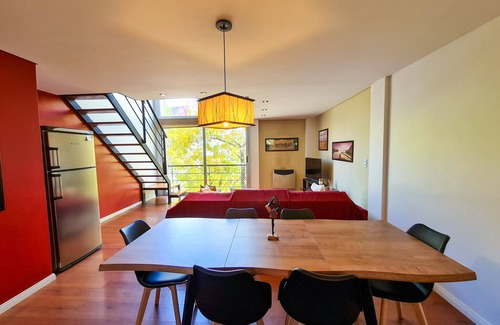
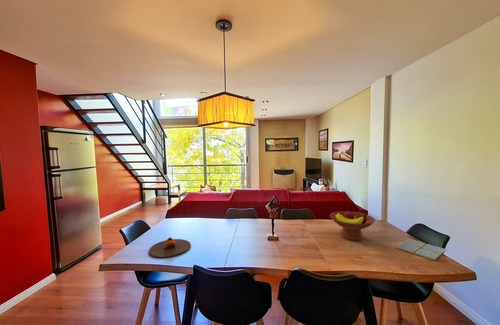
+ drink coaster [395,238,447,261]
+ plate [148,237,192,258]
+ fruit bowl [329,210,376,241]
